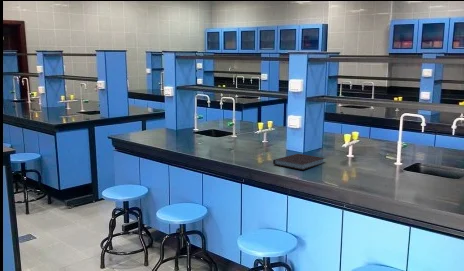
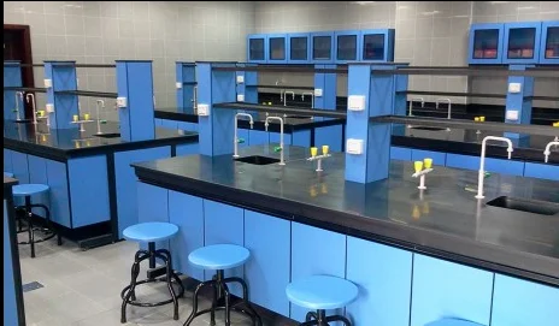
- notebook [272,153,326,171]
